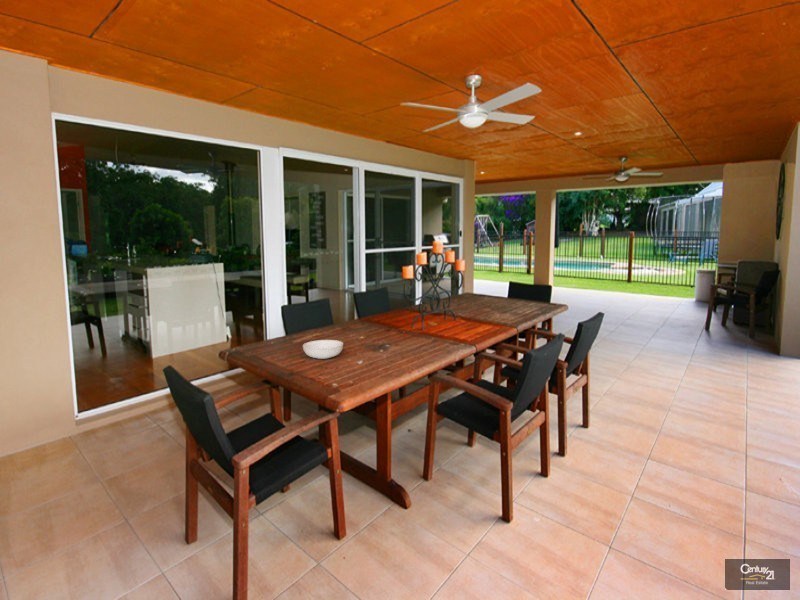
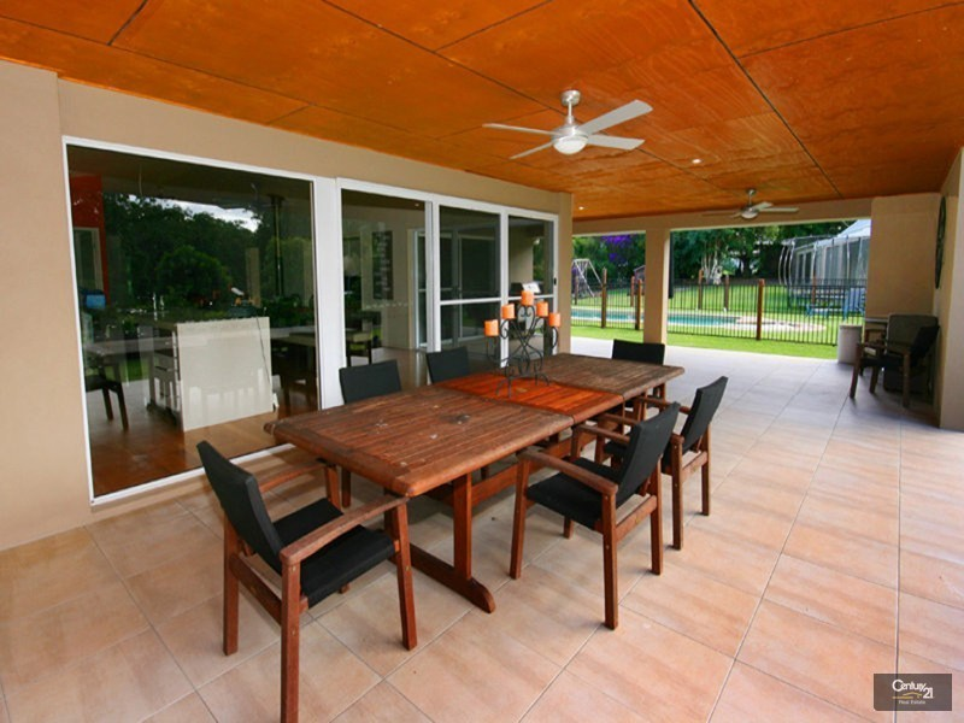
- serving bowl [302,339,344,360]
